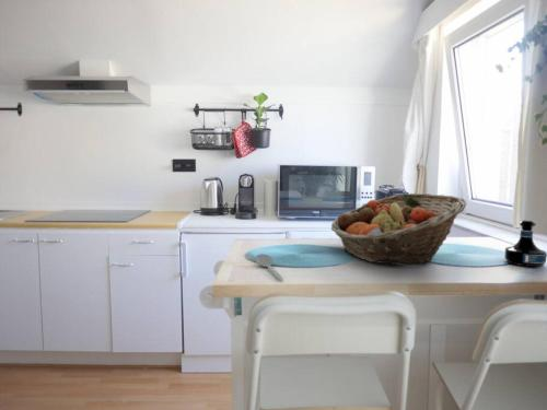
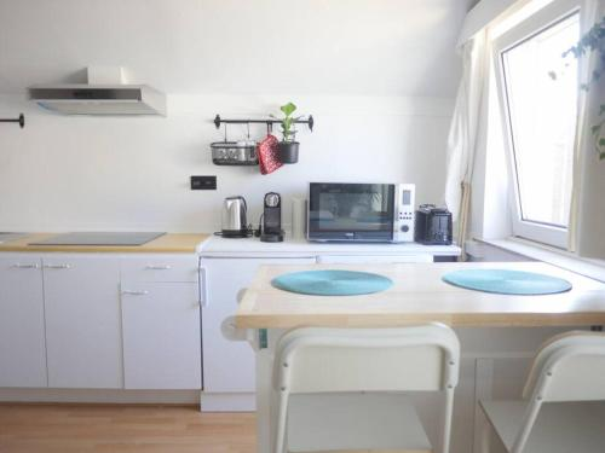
- tequila bottle [503,219,547,268]
- fruit basket [330,192,467,267]
- spoon [254,253,284,281]
